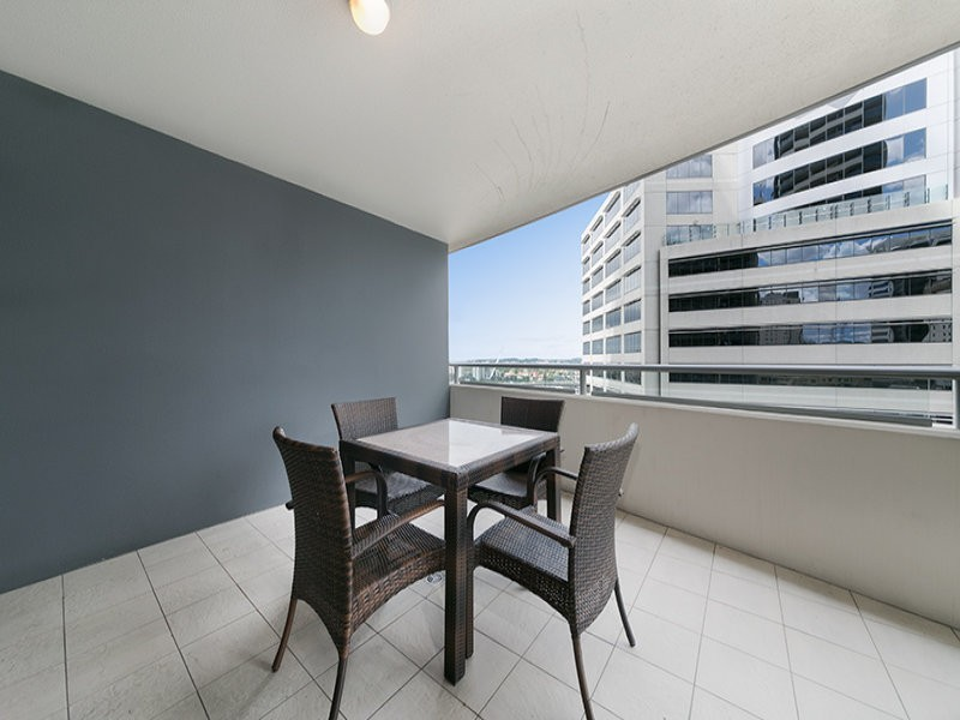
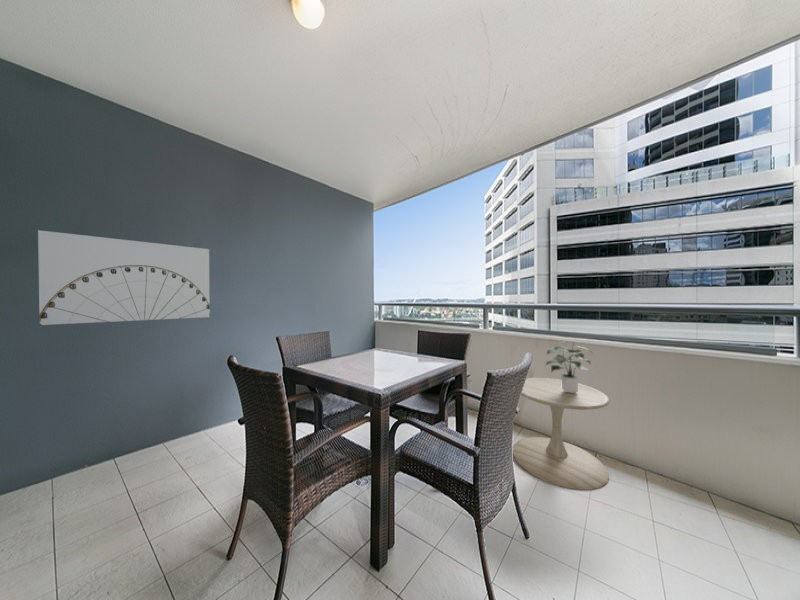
+ wall art [37,229,211,326]
+ side table [512,377,610,491]
+ potted plant [545,341,593,393]
